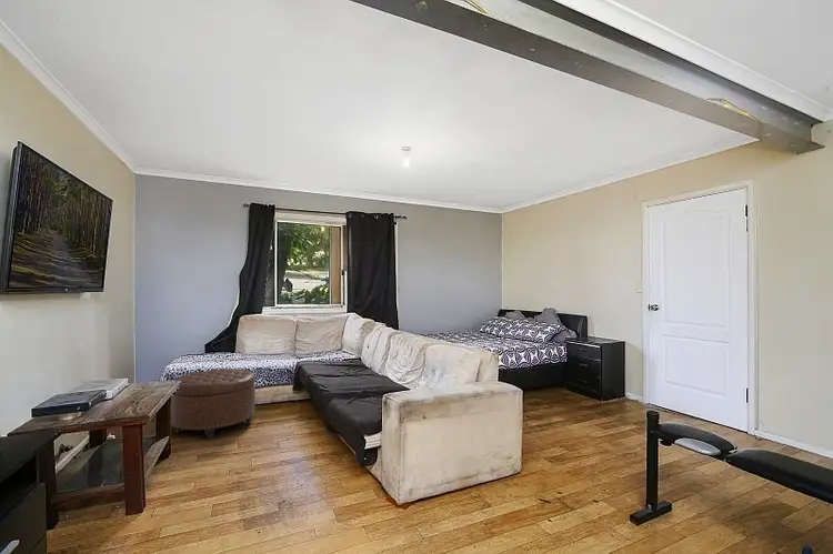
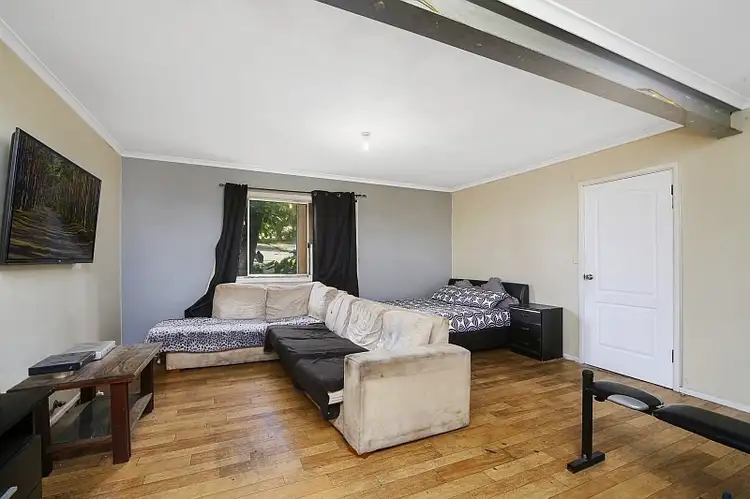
- ottoman [170,367,257,441]
